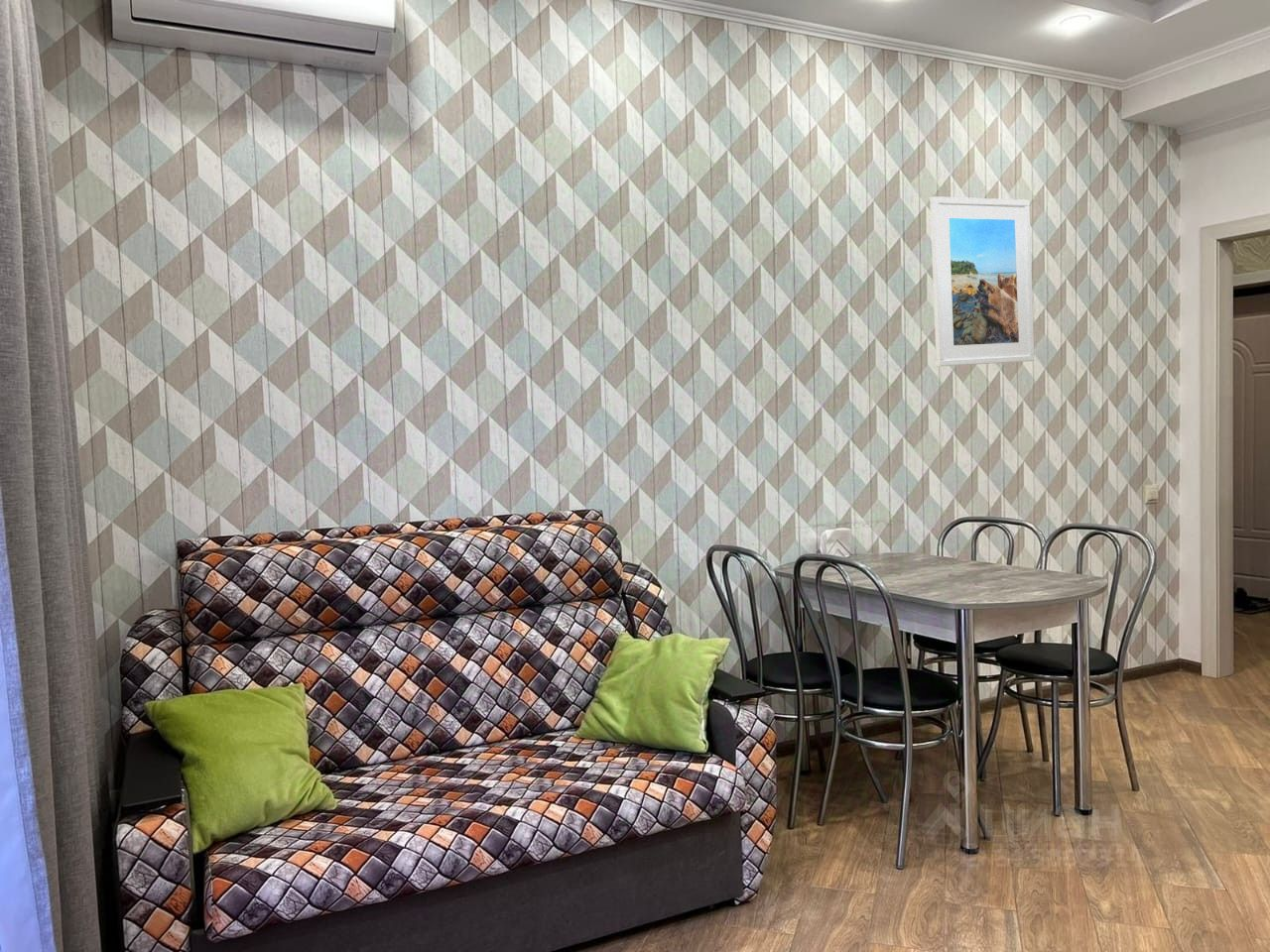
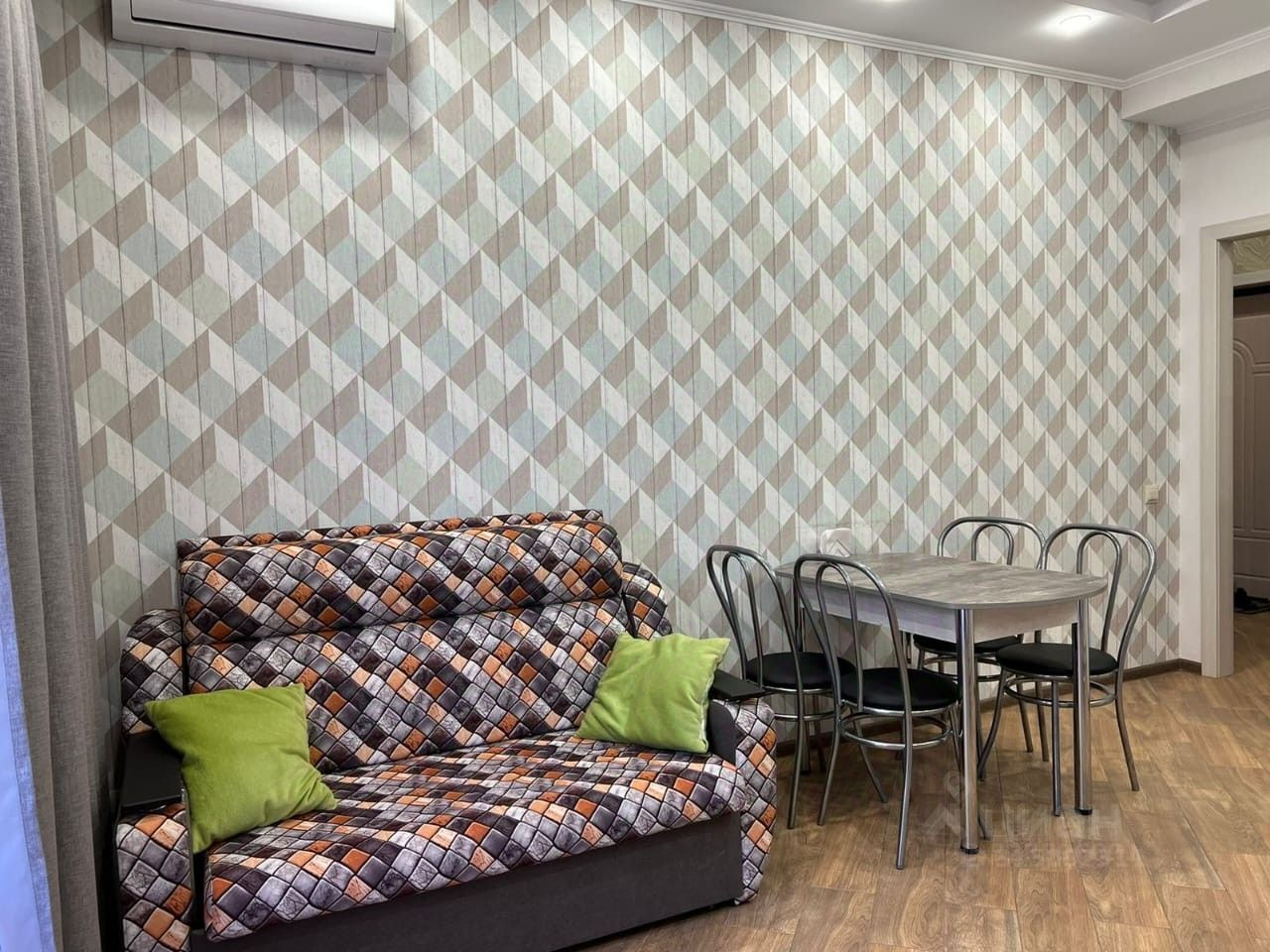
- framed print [929,195,1035,367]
